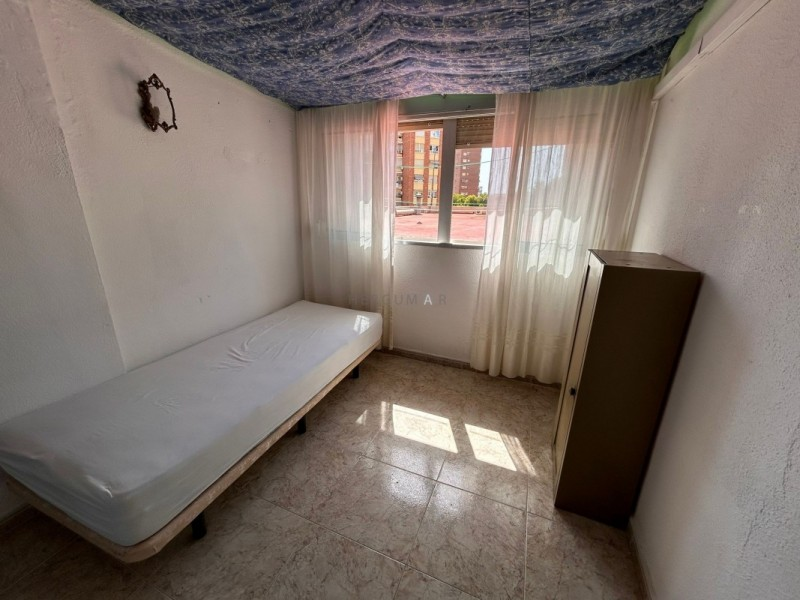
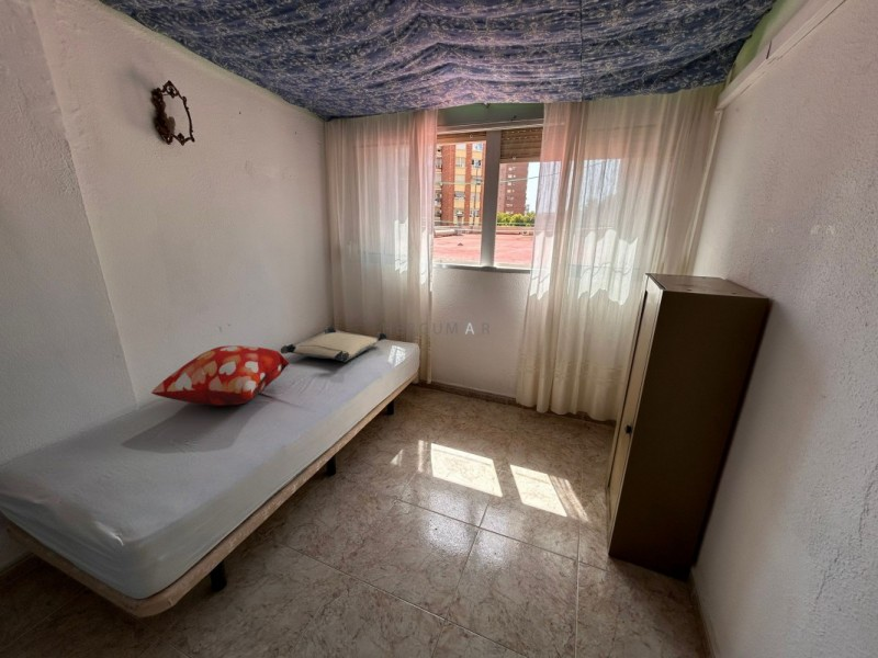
+ decorative pillow [150,344,290,407]
+ pillow [280,326,389,363]
